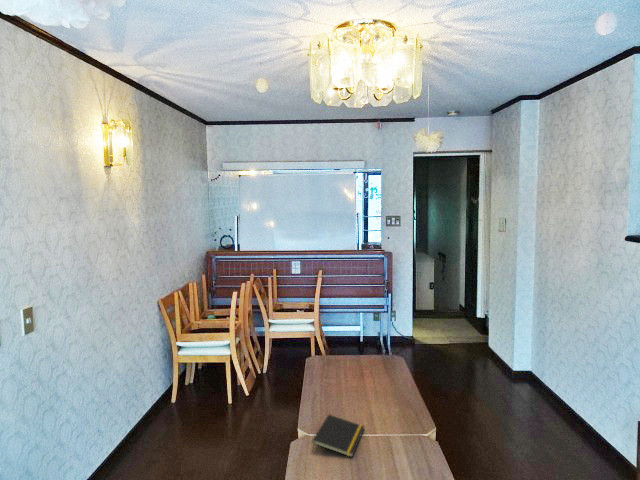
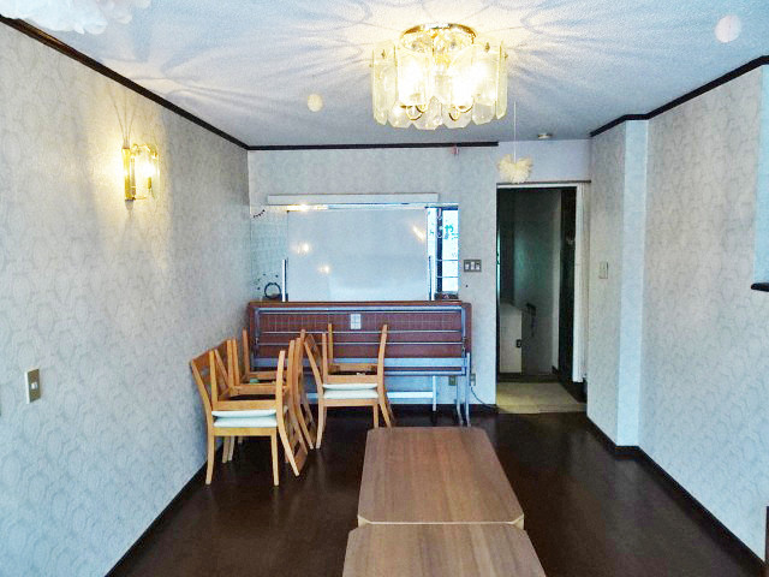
- notepad [311,414,366,458]
